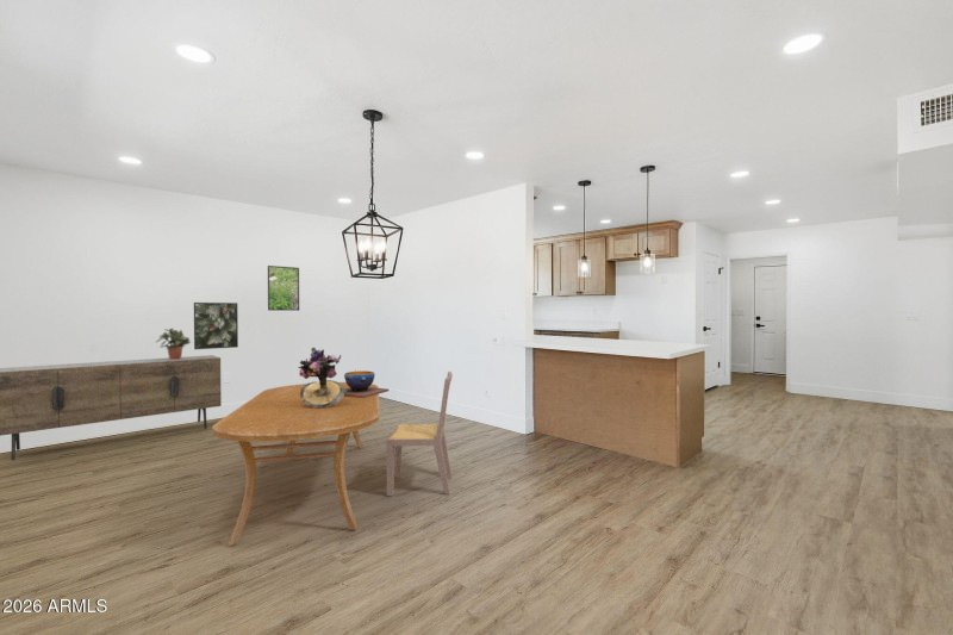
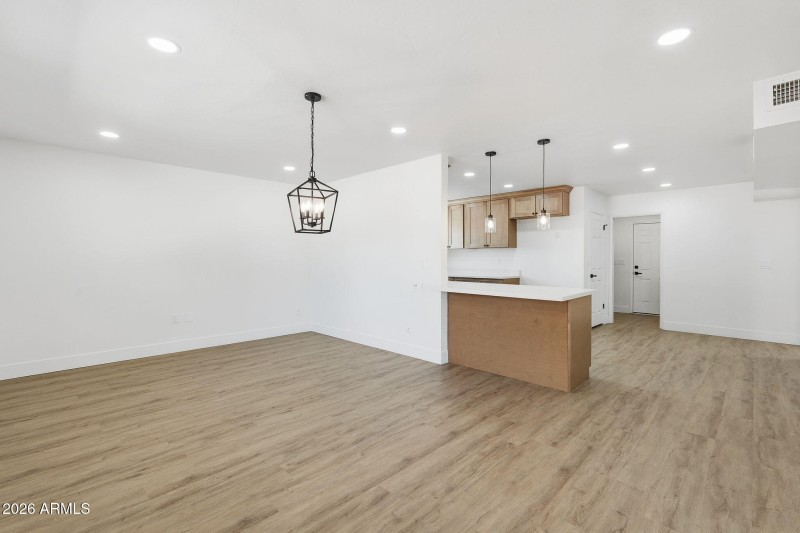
- sideboard [0,354,223,461]
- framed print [193,301,239,350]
- dining chair [385,371,454,497]
- dining table [211,381,381,547]
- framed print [267,264,300,312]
- bouquet [297,347,347,409]
- decorative bowl [343,369,390,398]
- potted plant [154,328,192,360]
